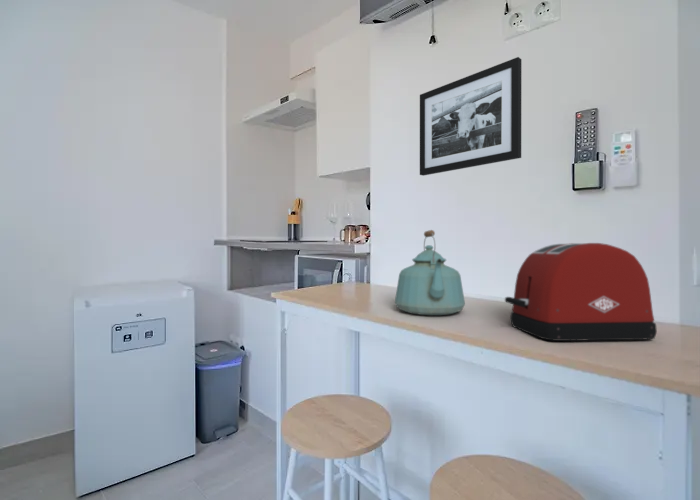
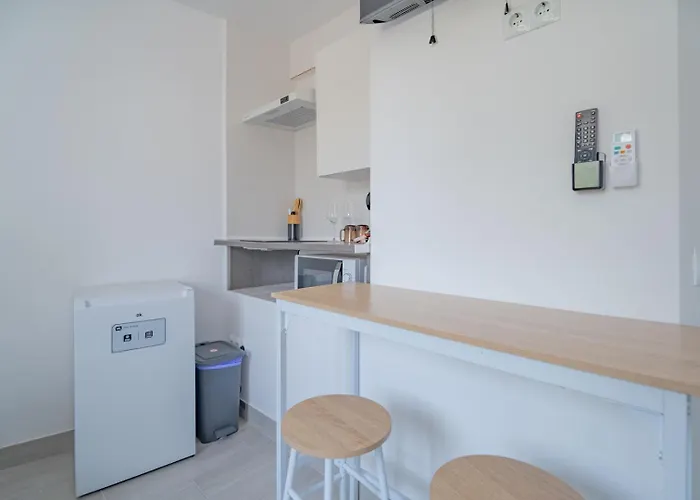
- picture frame [419,56,522,177]
- kettle [394,229,466,316]
- toaster [504,242,658,342]
